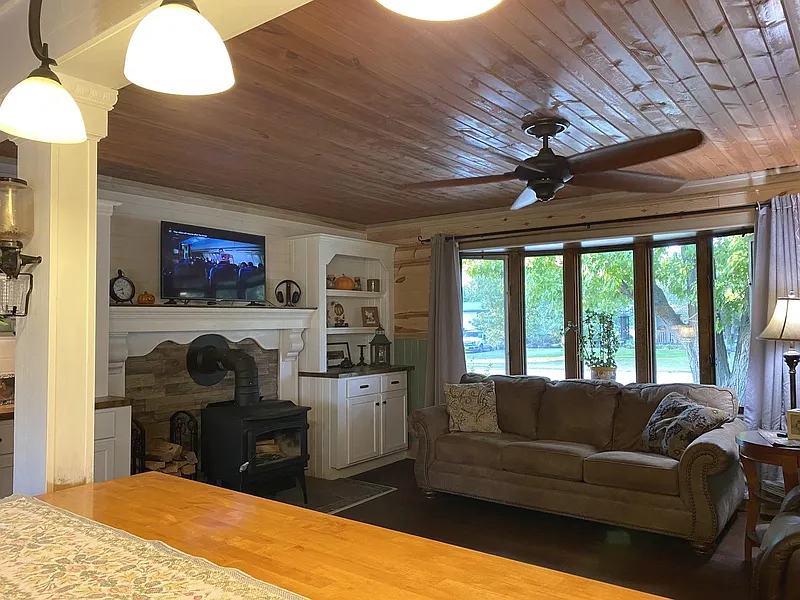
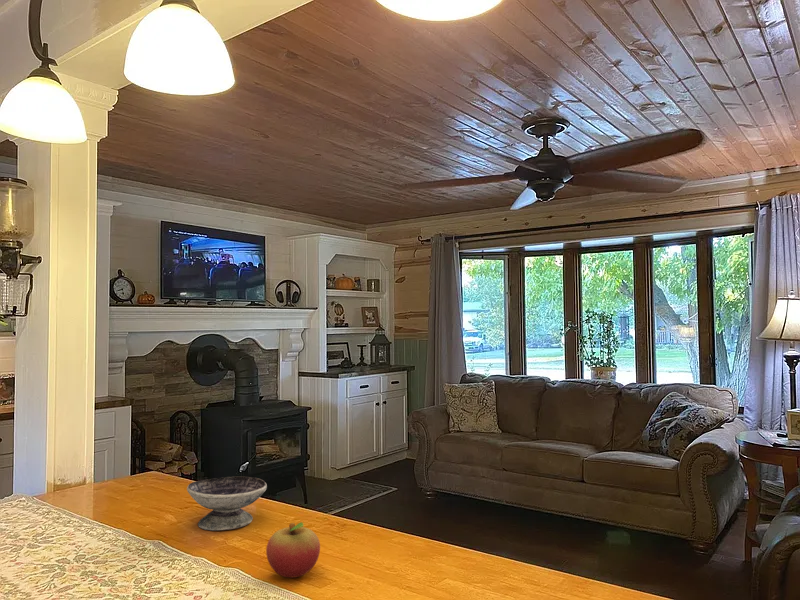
+ fruit [265,521,321,579]
+ bowl [186,476,268,532]
